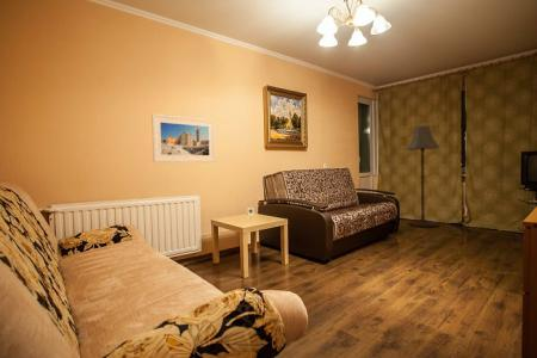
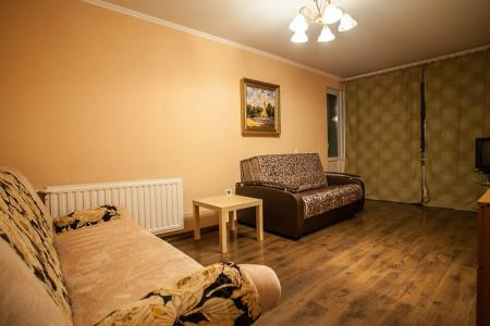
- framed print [150,112,217,163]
- floor lamp [405,124,442,228]
